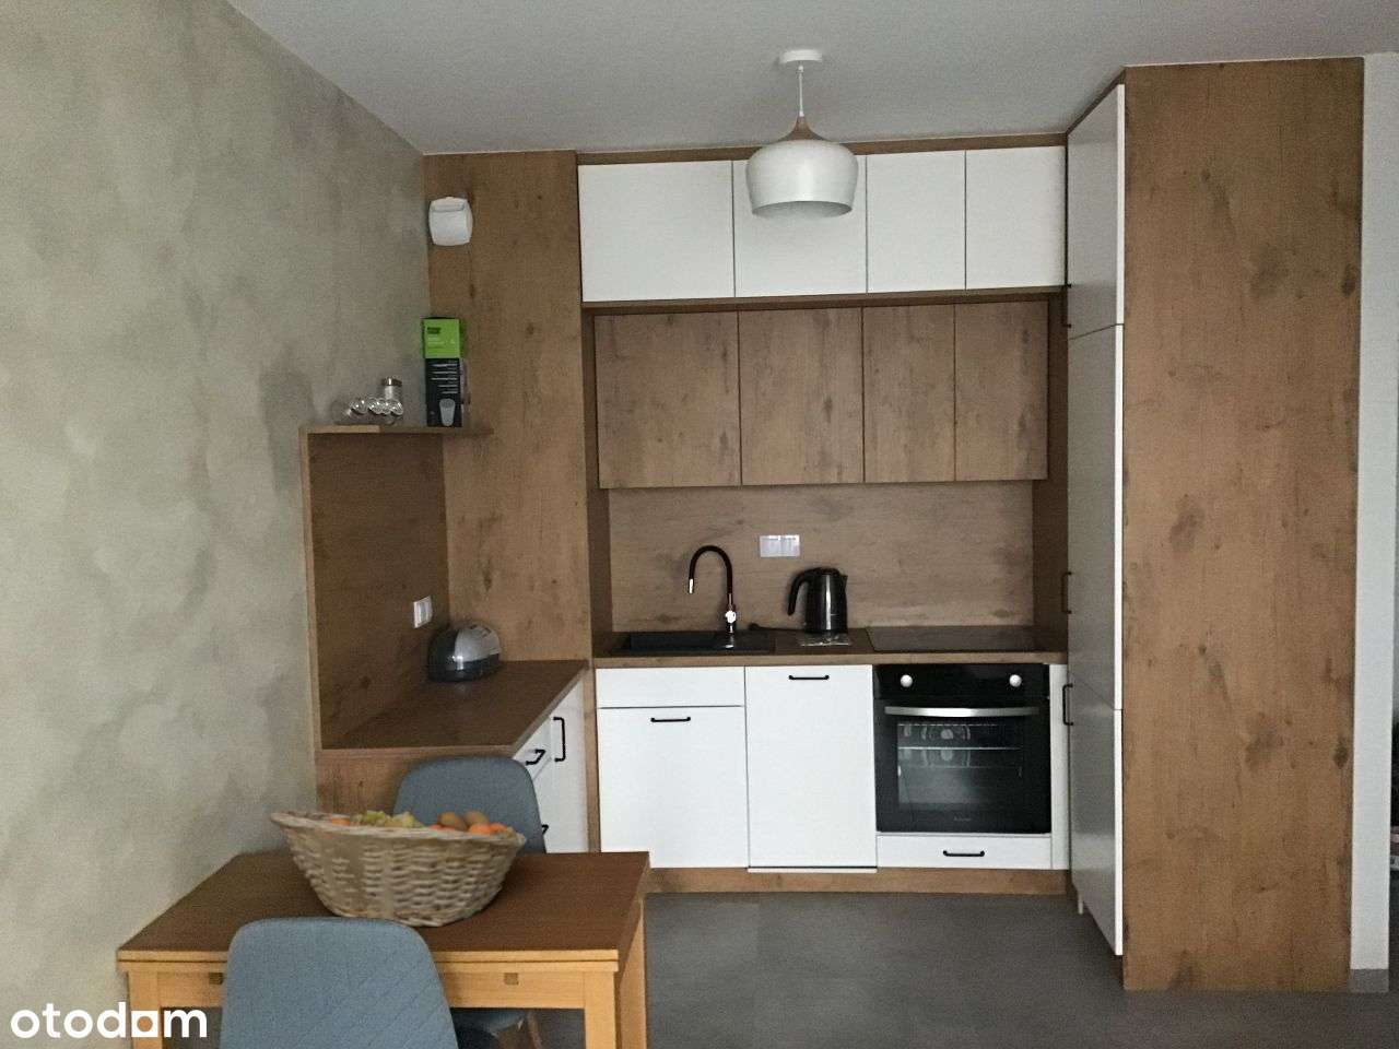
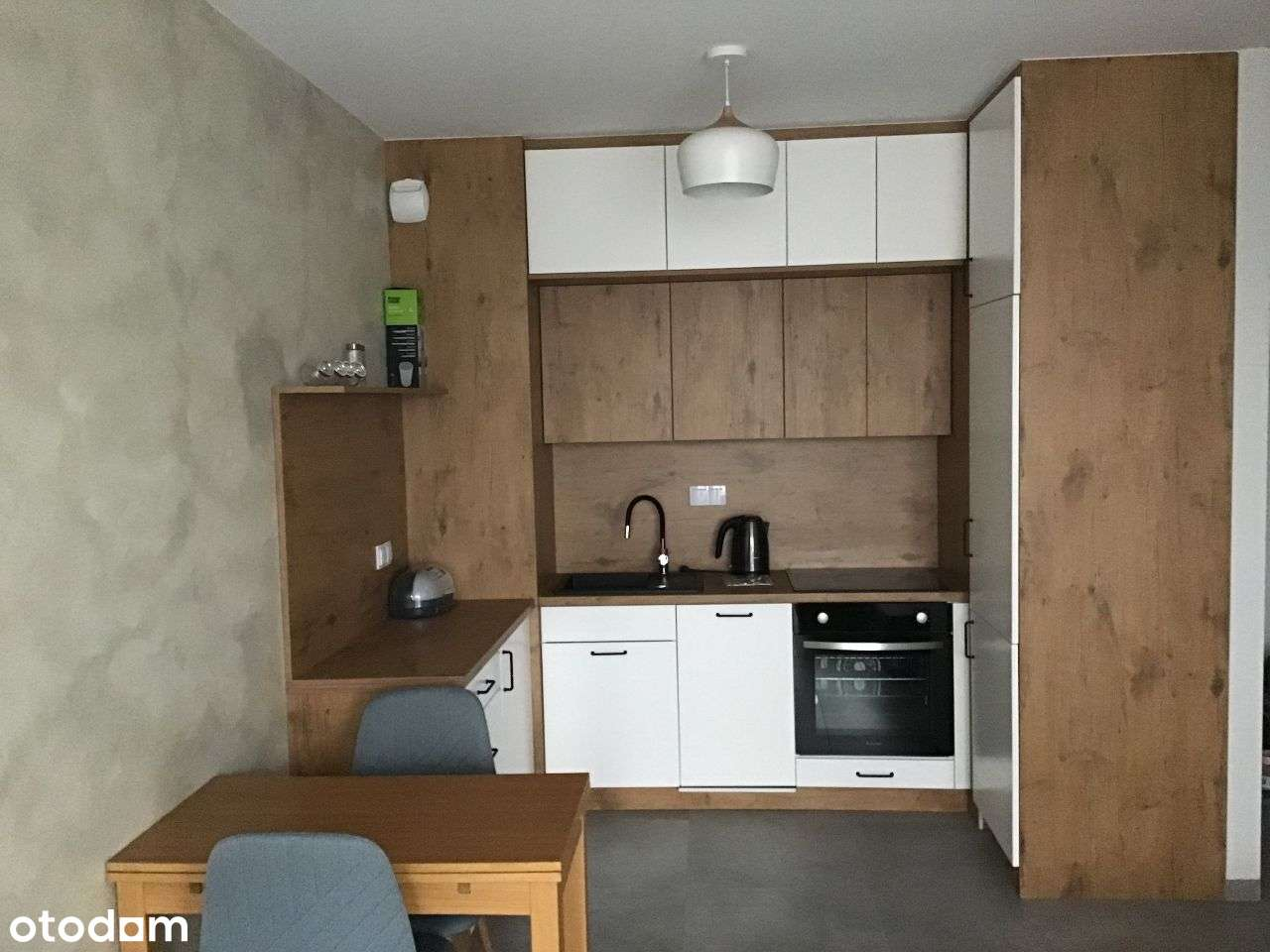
- fruit basket [267,797,528,929]
